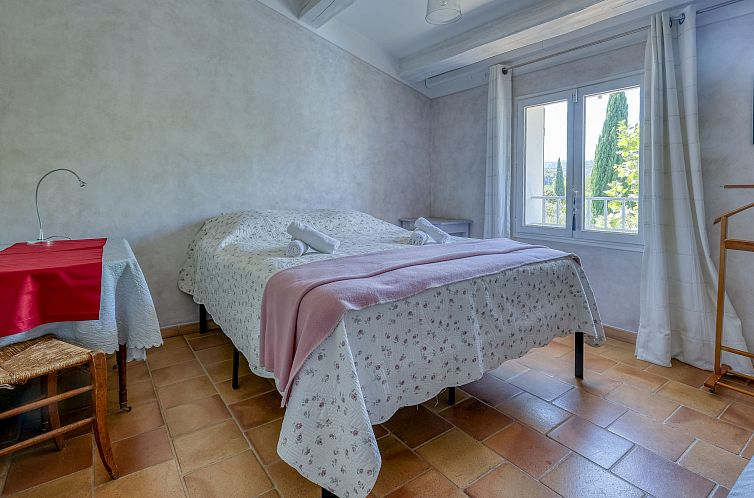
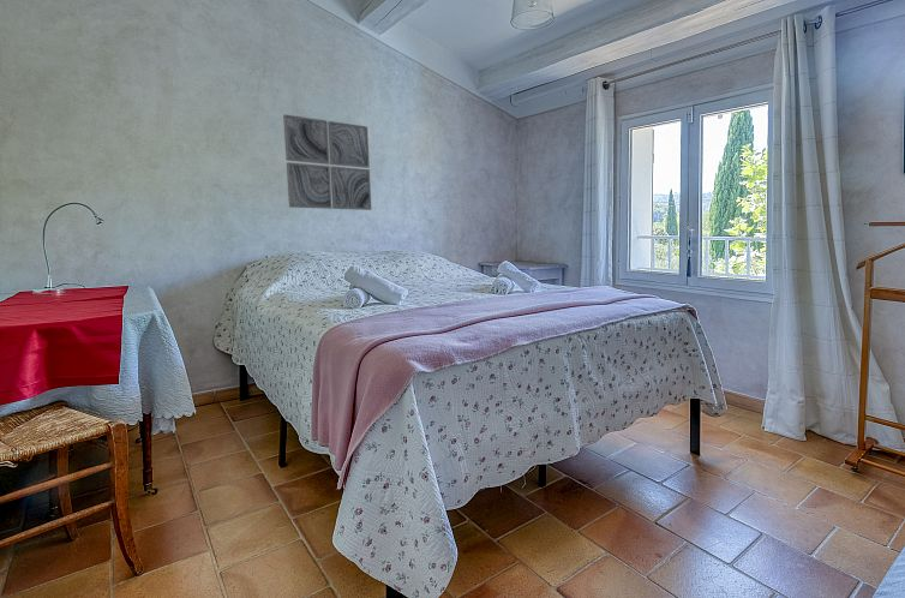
+ wall art [282,113,372,211]
